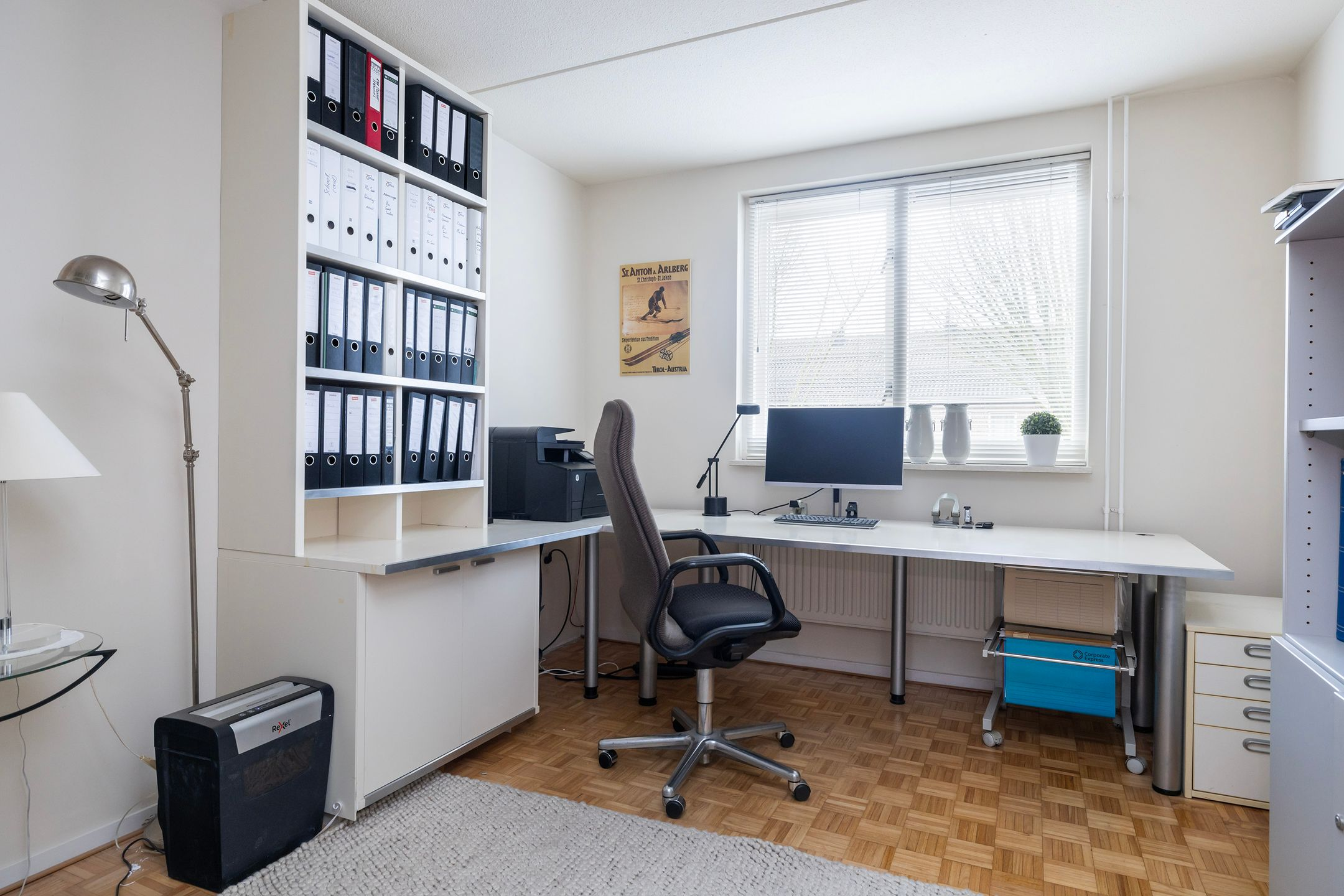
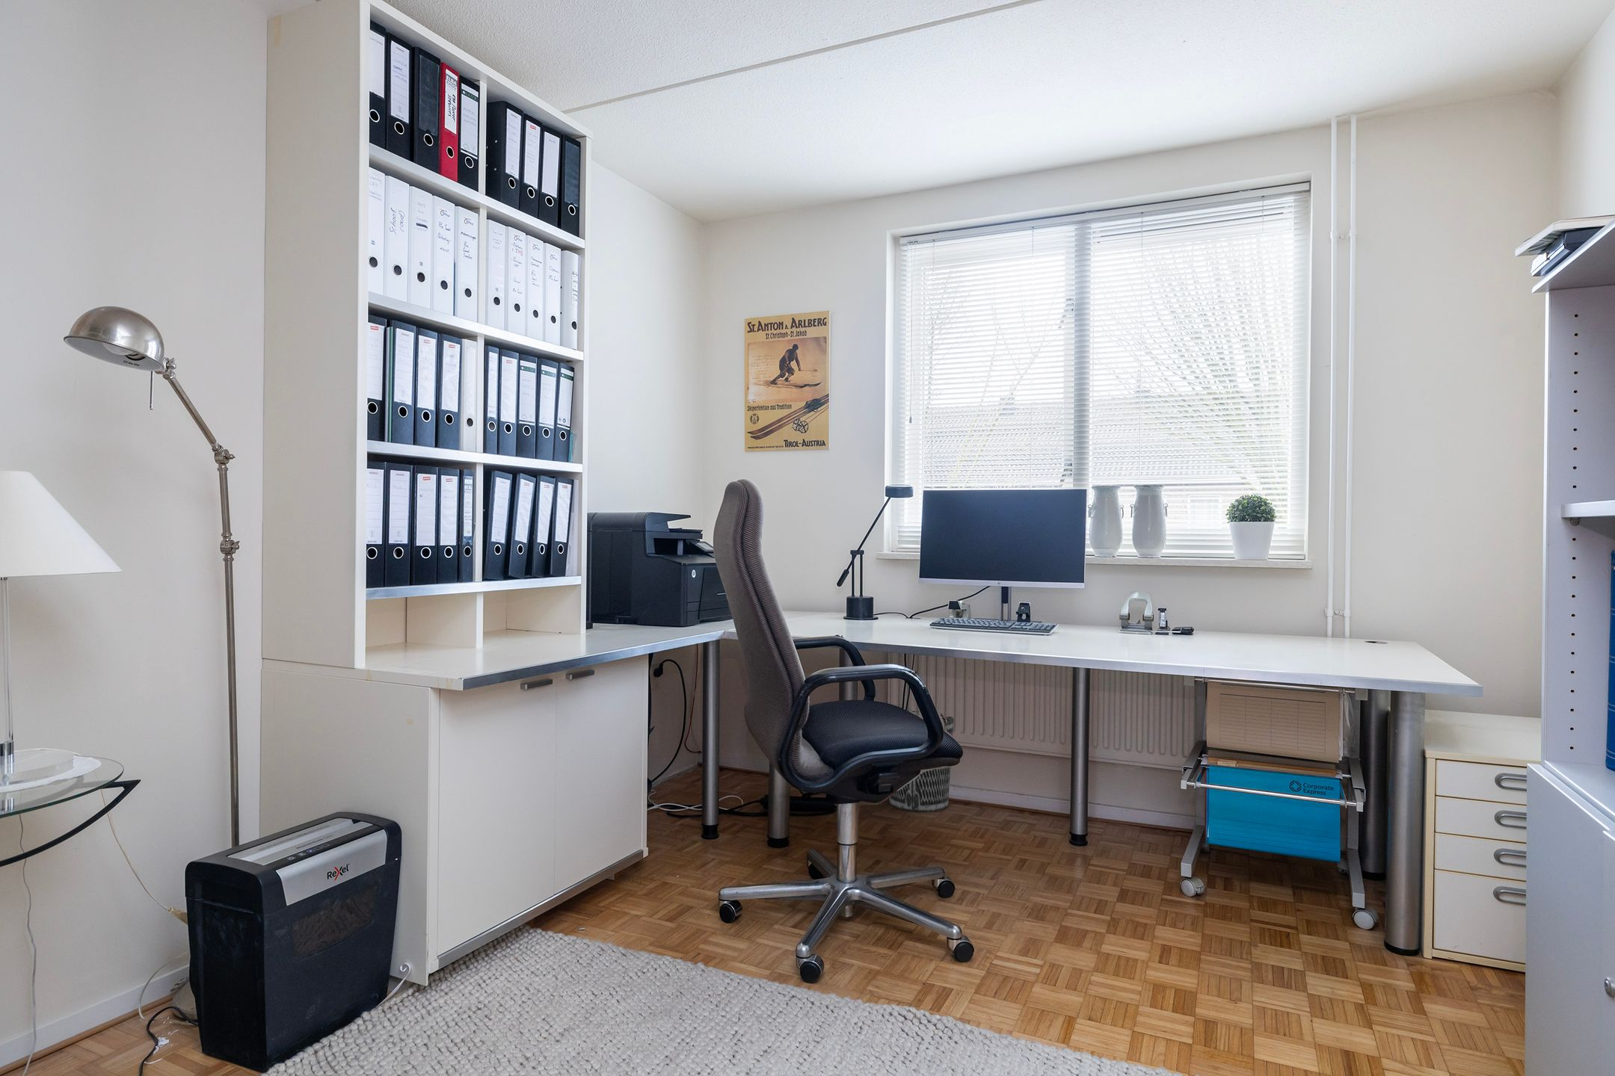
+ wastebasket [888,711,955,813]
